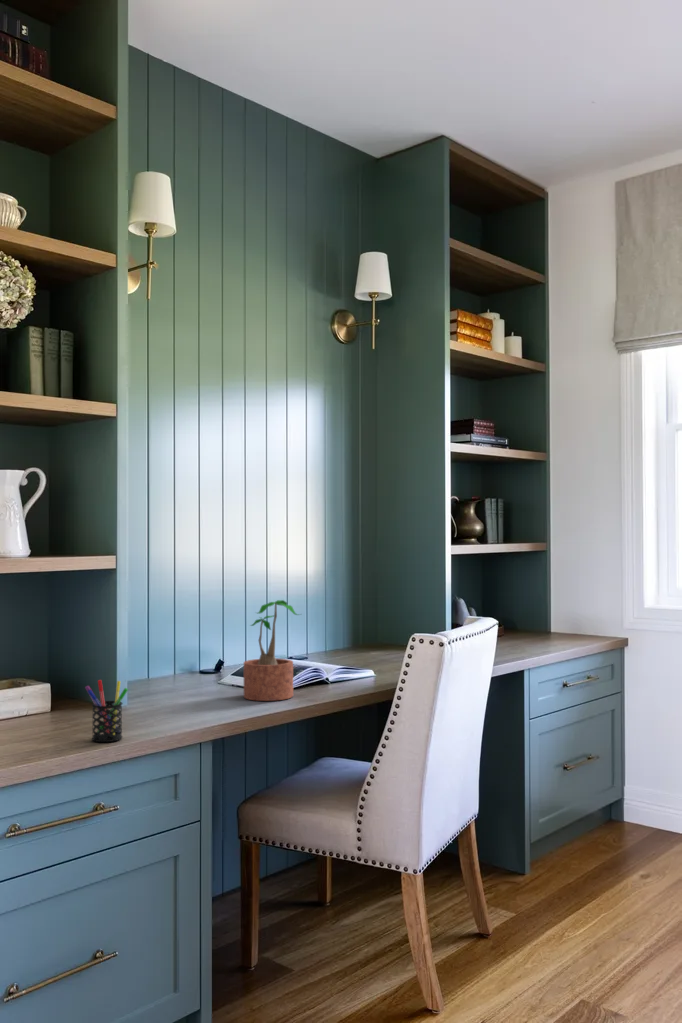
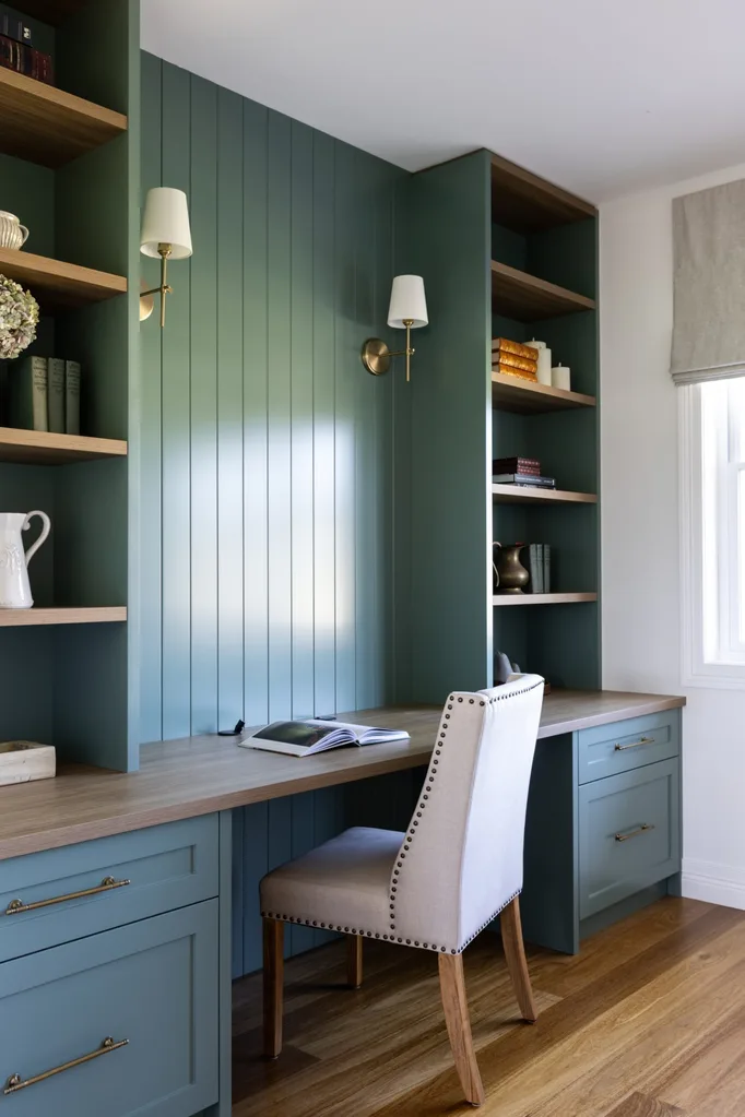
- pen holder [84,679,129,743]
- potted plant [243,599,302,702]
